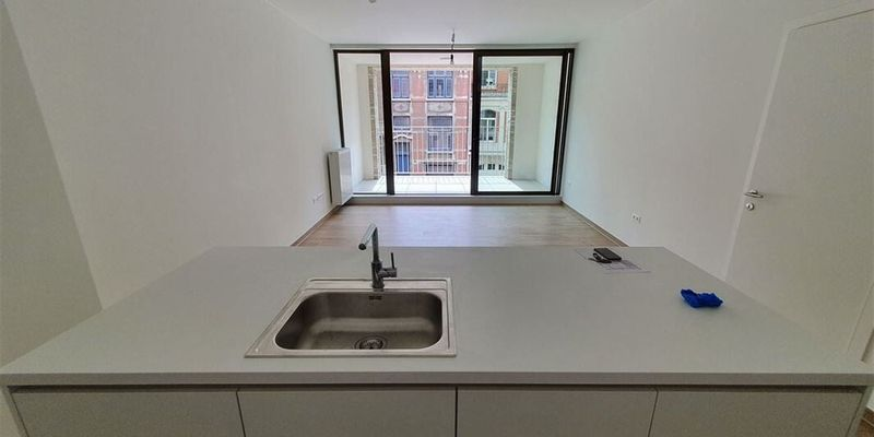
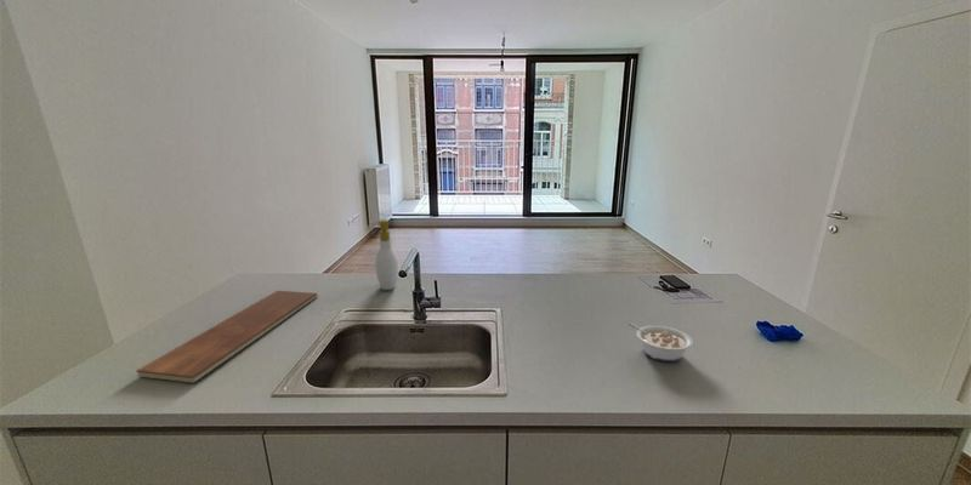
+ chopping board [135,290,319,384]
+ legume [628,321,694,363]
+ soap bottle [369,218,399,291]
